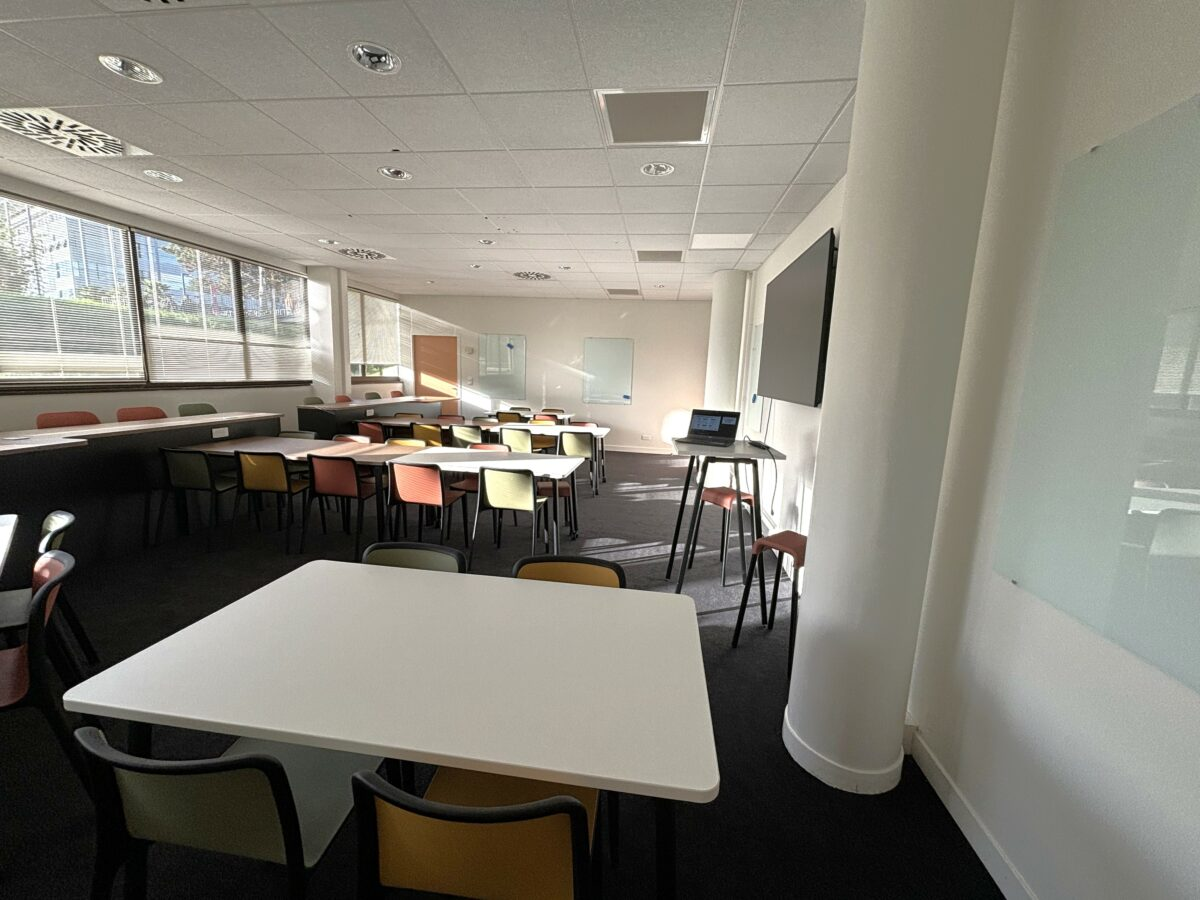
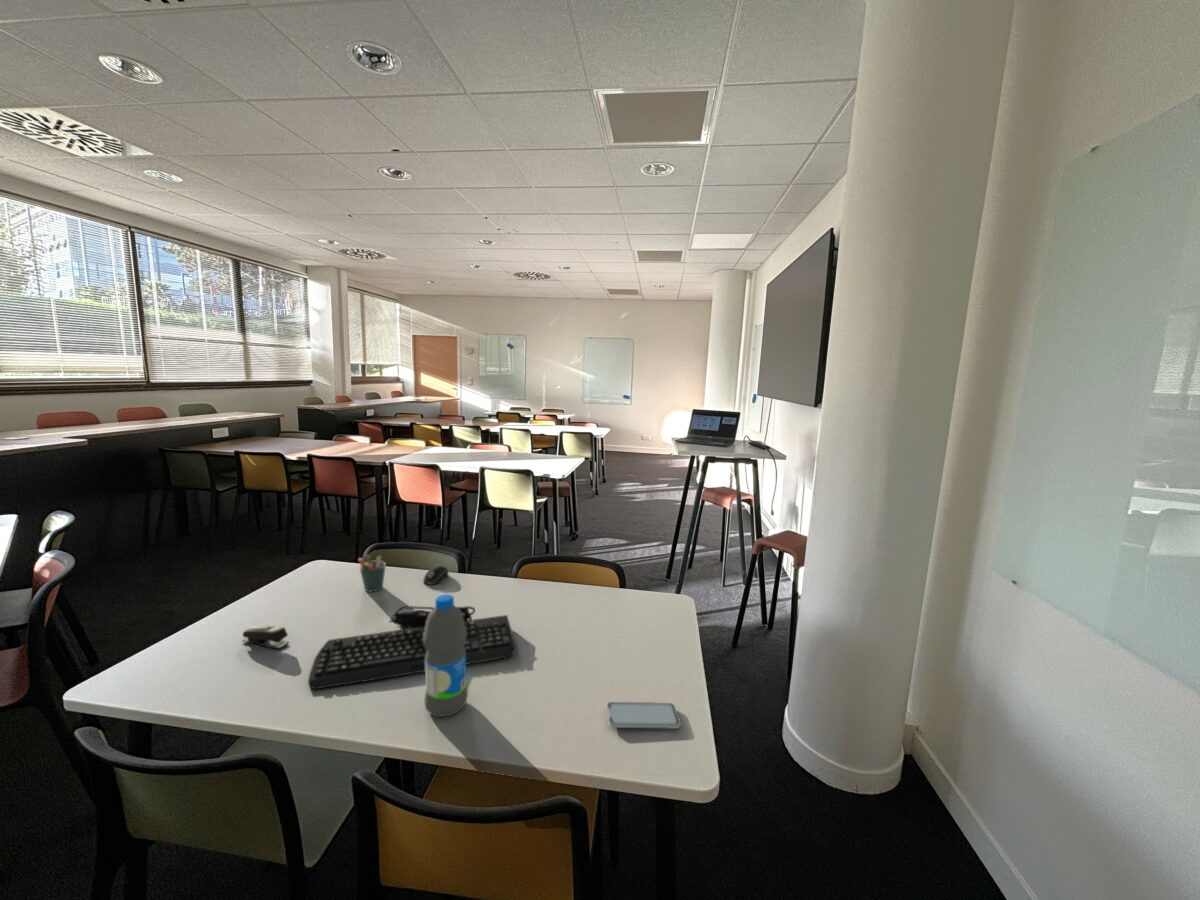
+ keyboard [307,605,517,690]
+ computer mouse [422,565,449,586]
+ water bottle [423,593,469,718]
+ stapler [241,624,290,650]
+ smartphone [606,701,682,730]
+ pen holder [358,554,387,593]
